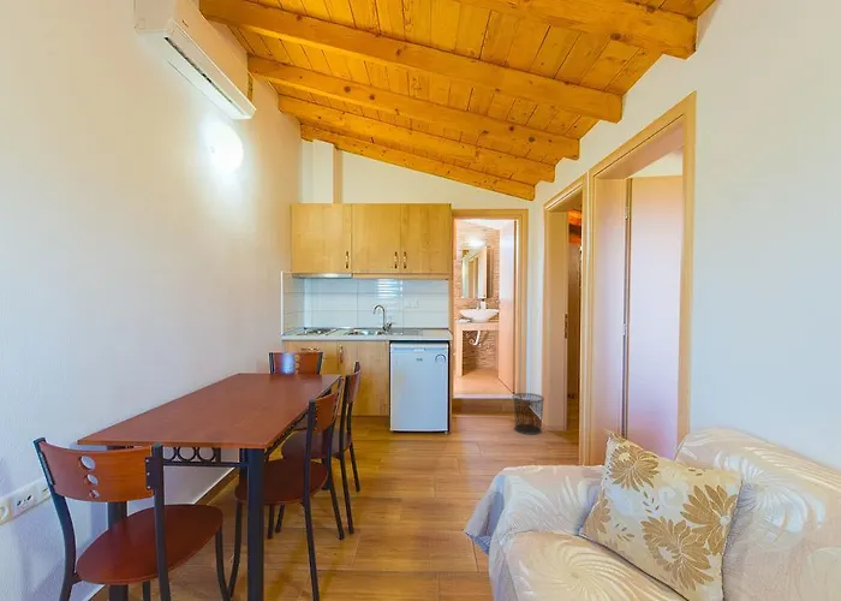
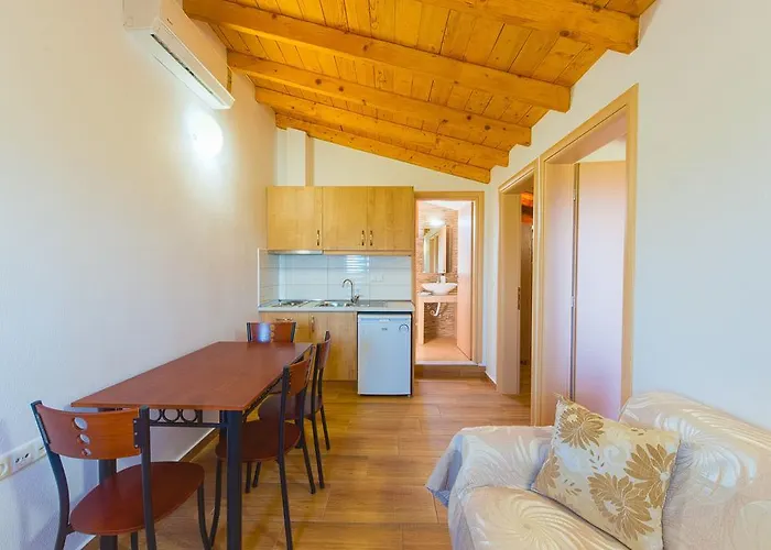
- waste bin [511,392,545,435]
